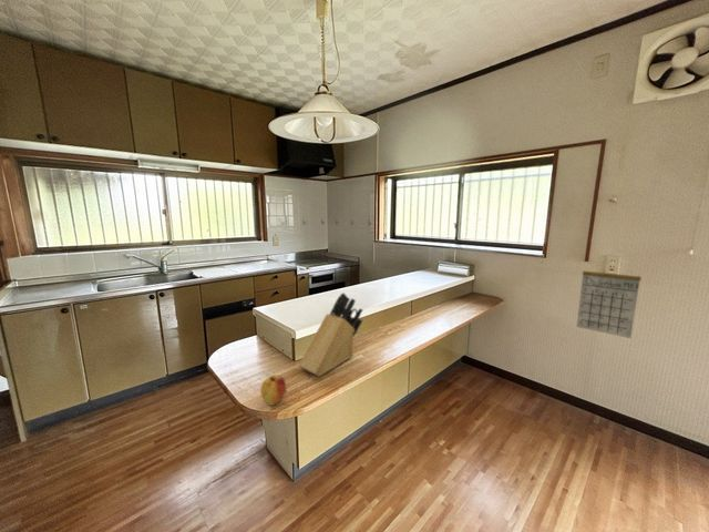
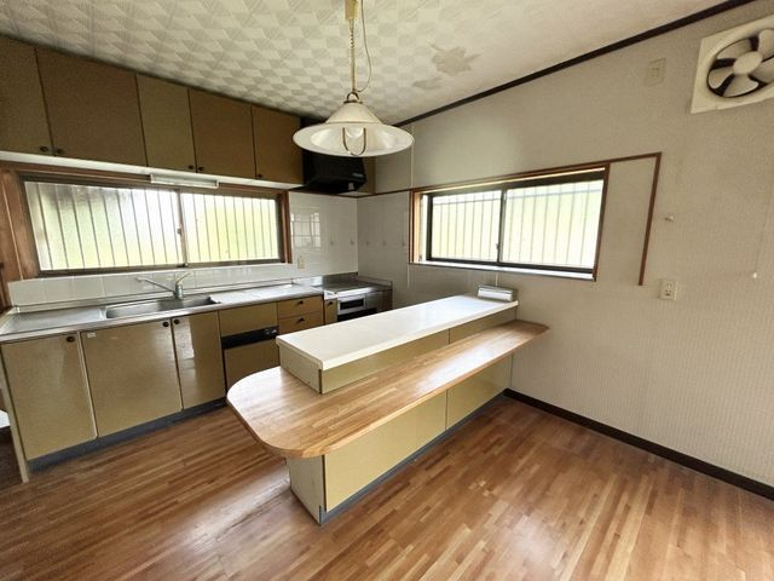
- knife block [297,291,364,377]
- calendar [575,258,643,339]
- apple [260,374,287,407]
